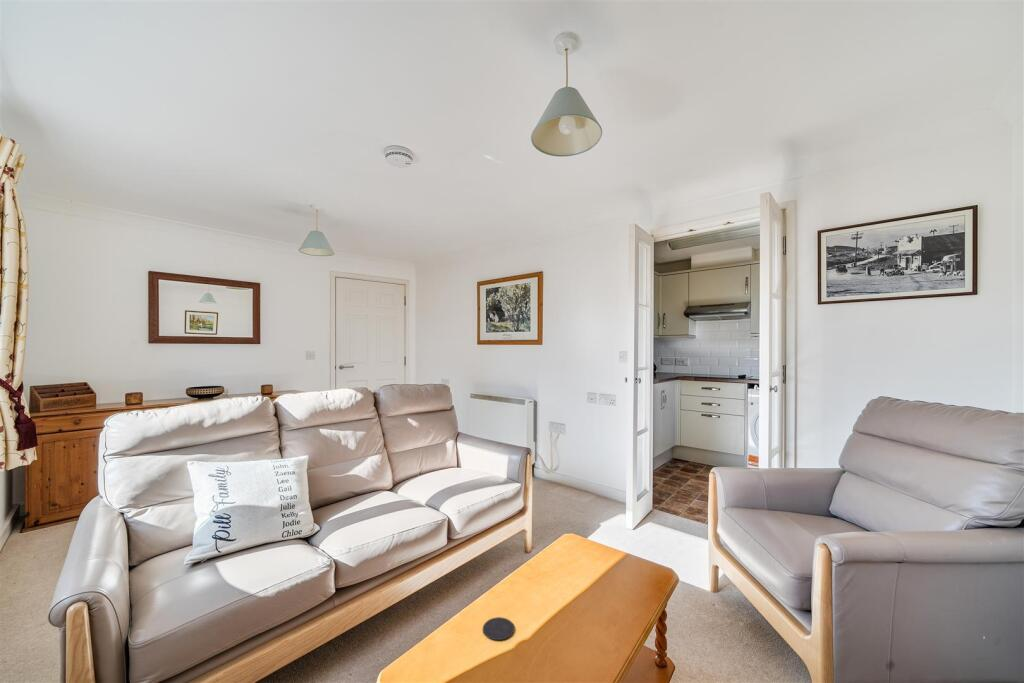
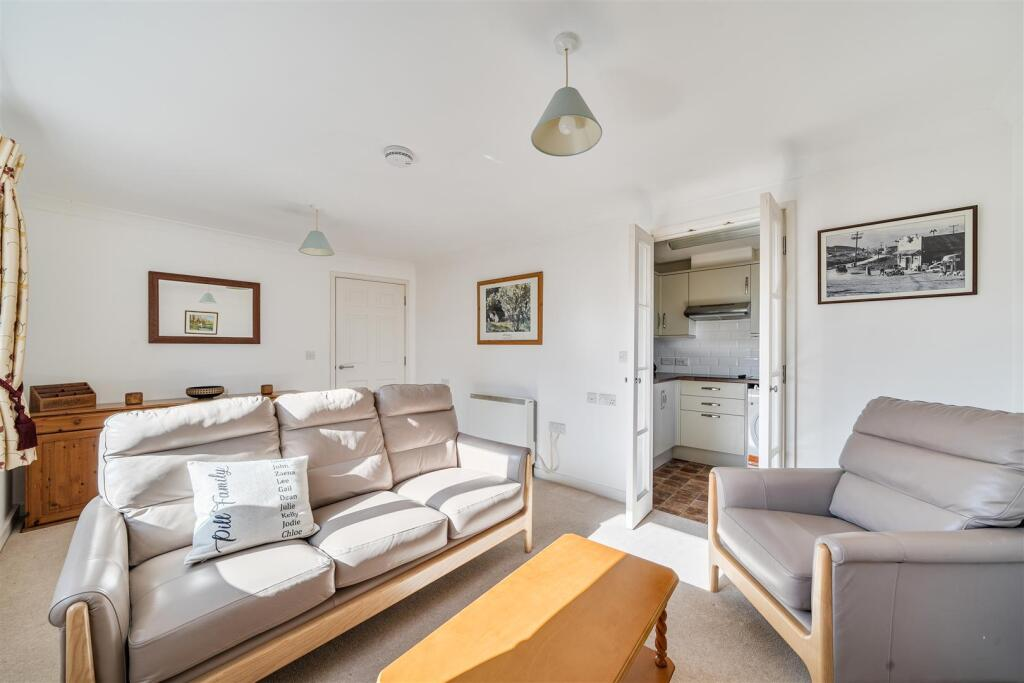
- coaster [482,616,515,641]
